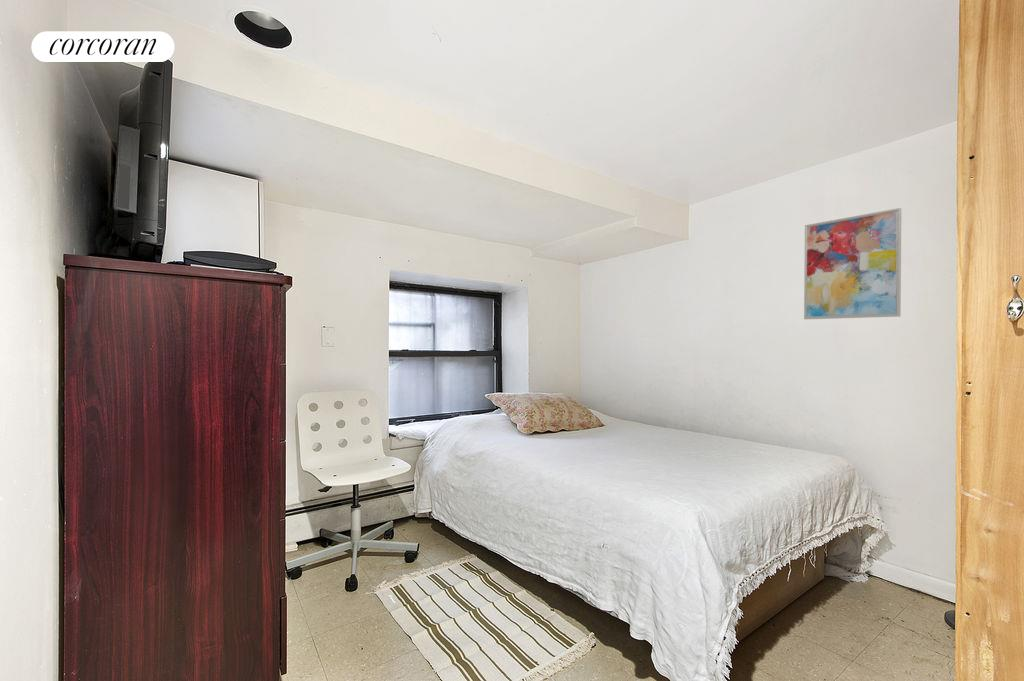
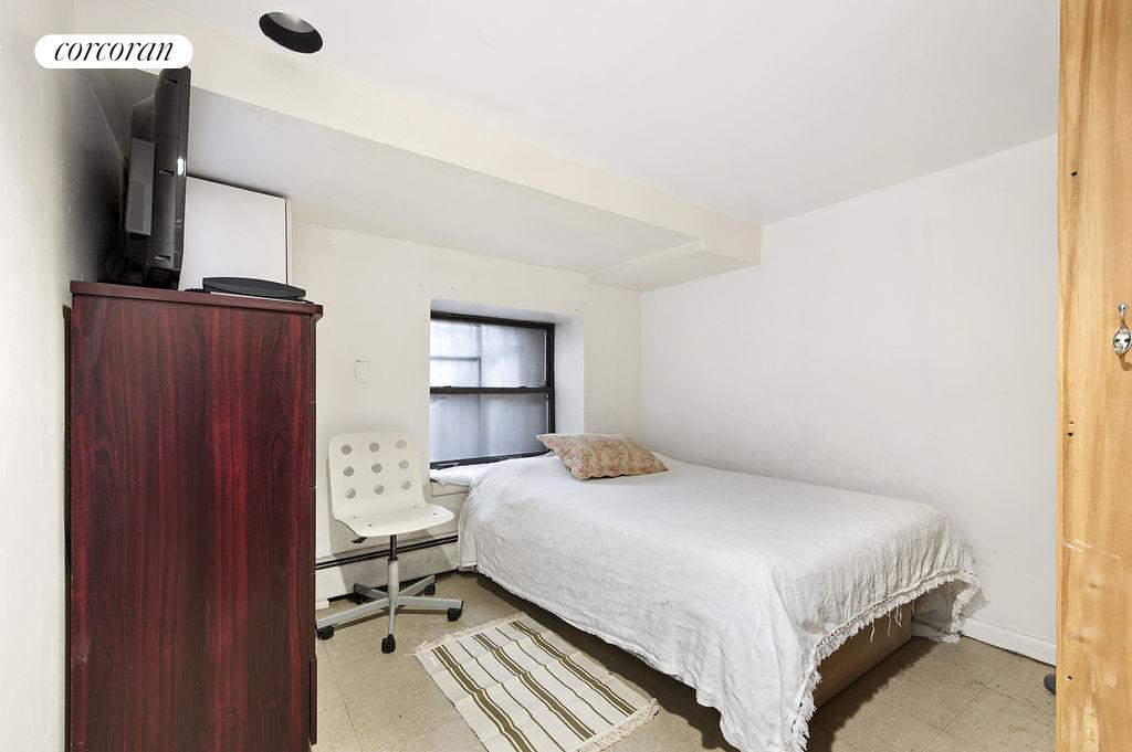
- wall art [803,207,902,320]
